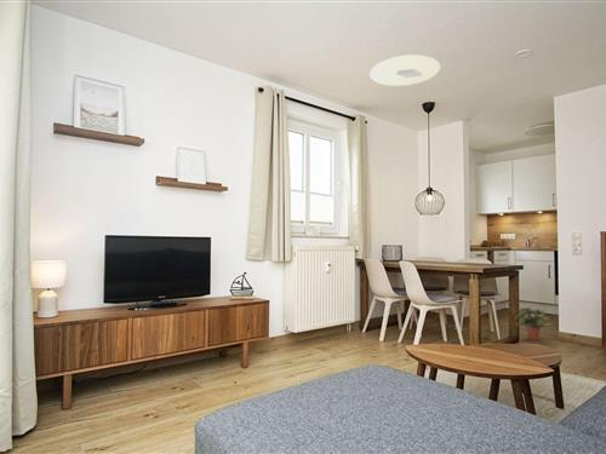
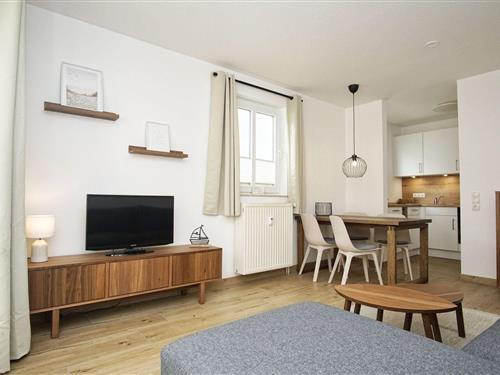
- potted plant [518,305,553,341]
- ceiling light [368,53,441,87]
